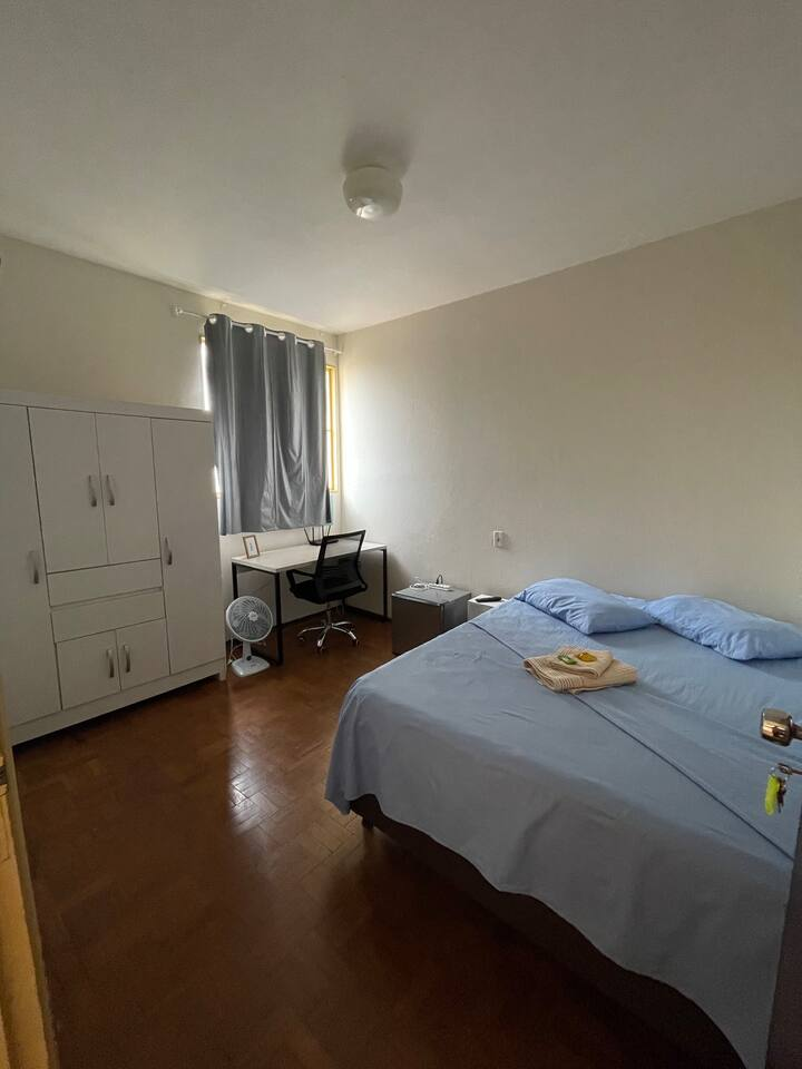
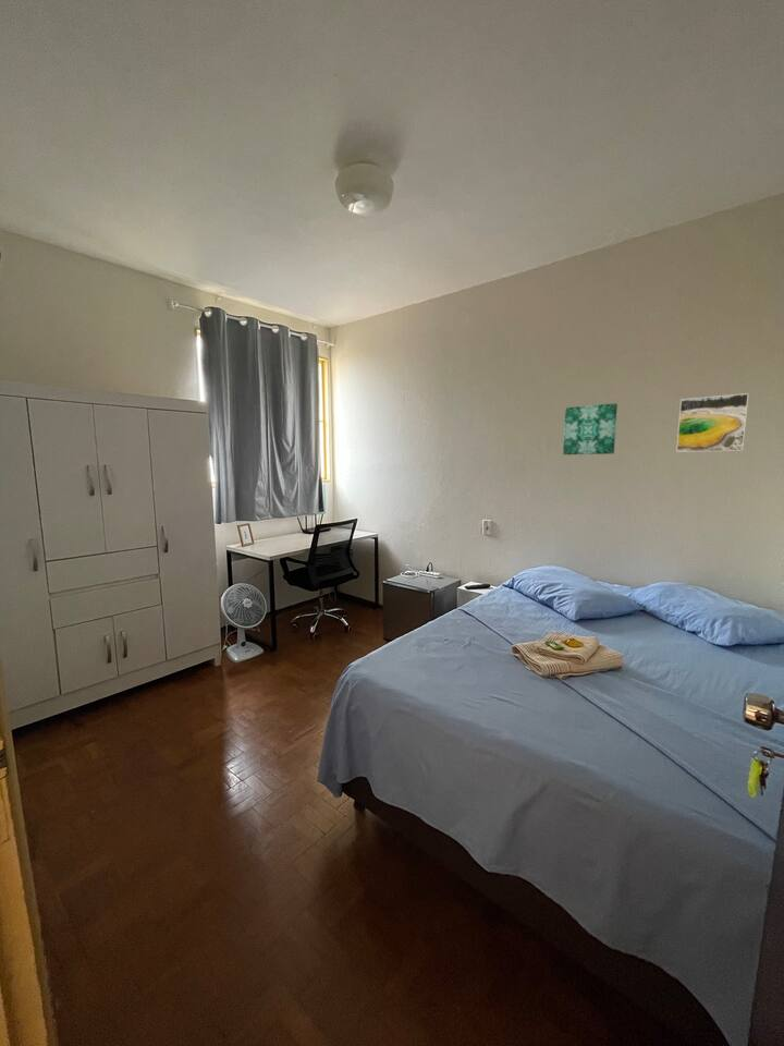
+ wall art [562,402,618,455]
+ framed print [675,392,750,453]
